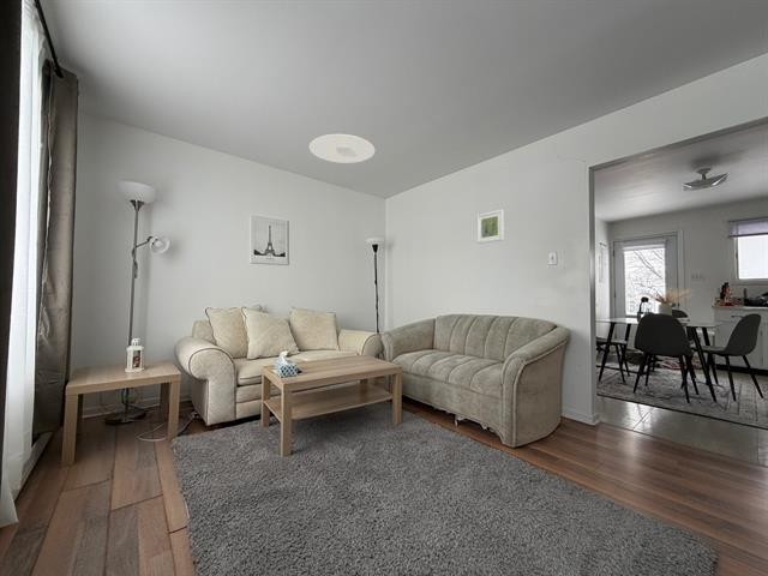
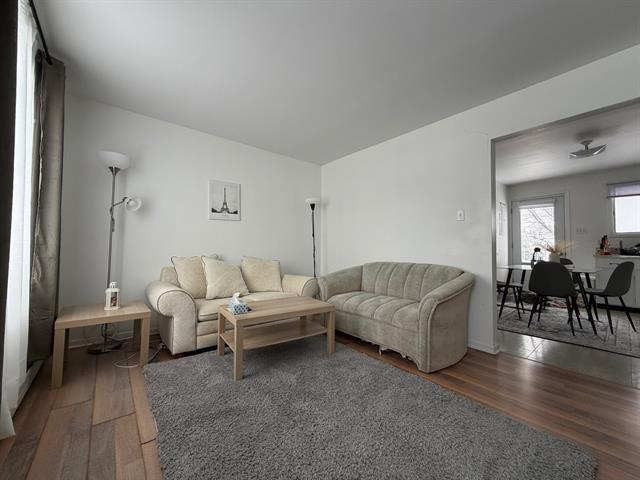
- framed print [475,208,505,245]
- ceiling light [308,133,376,164]
